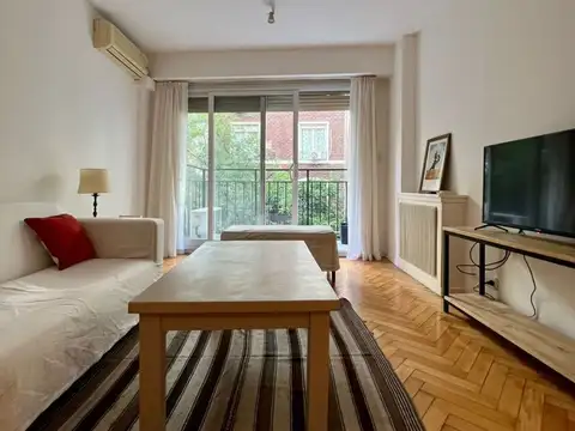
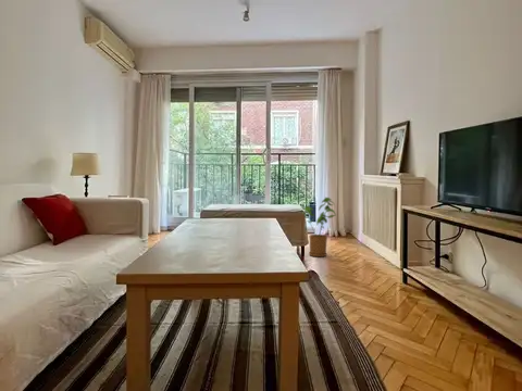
+ house plant [303,197,337,257]
